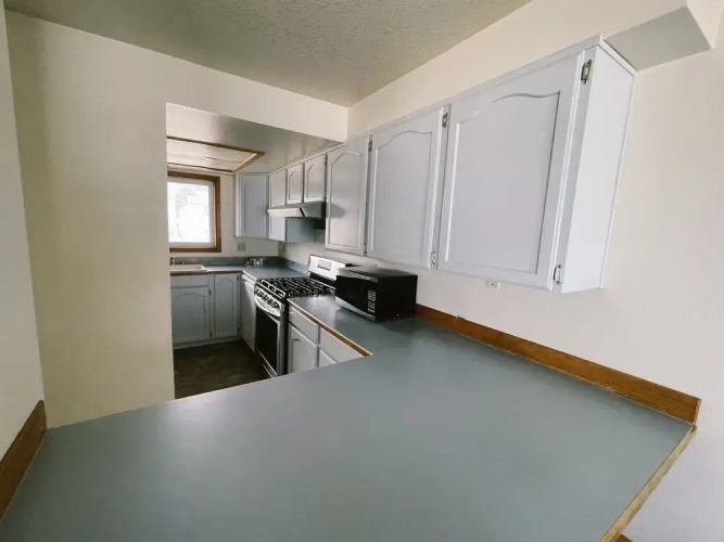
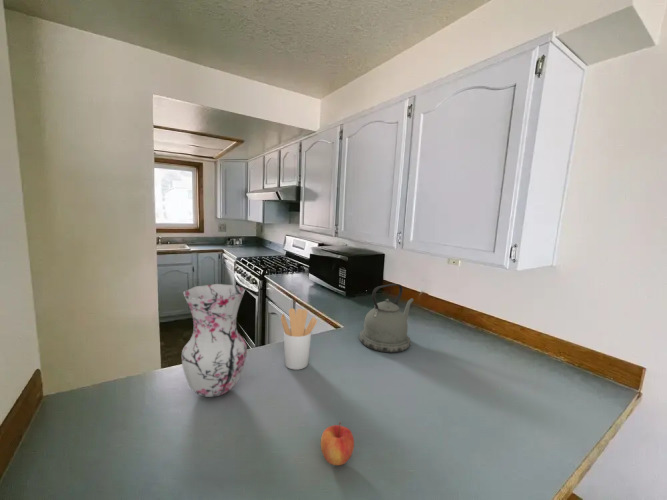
+ utensil holder [280,307,318,371]
+ apple [320,421,355,466]
+ vase [181,283,248,398]
+ kettle [358,283,414,354]
